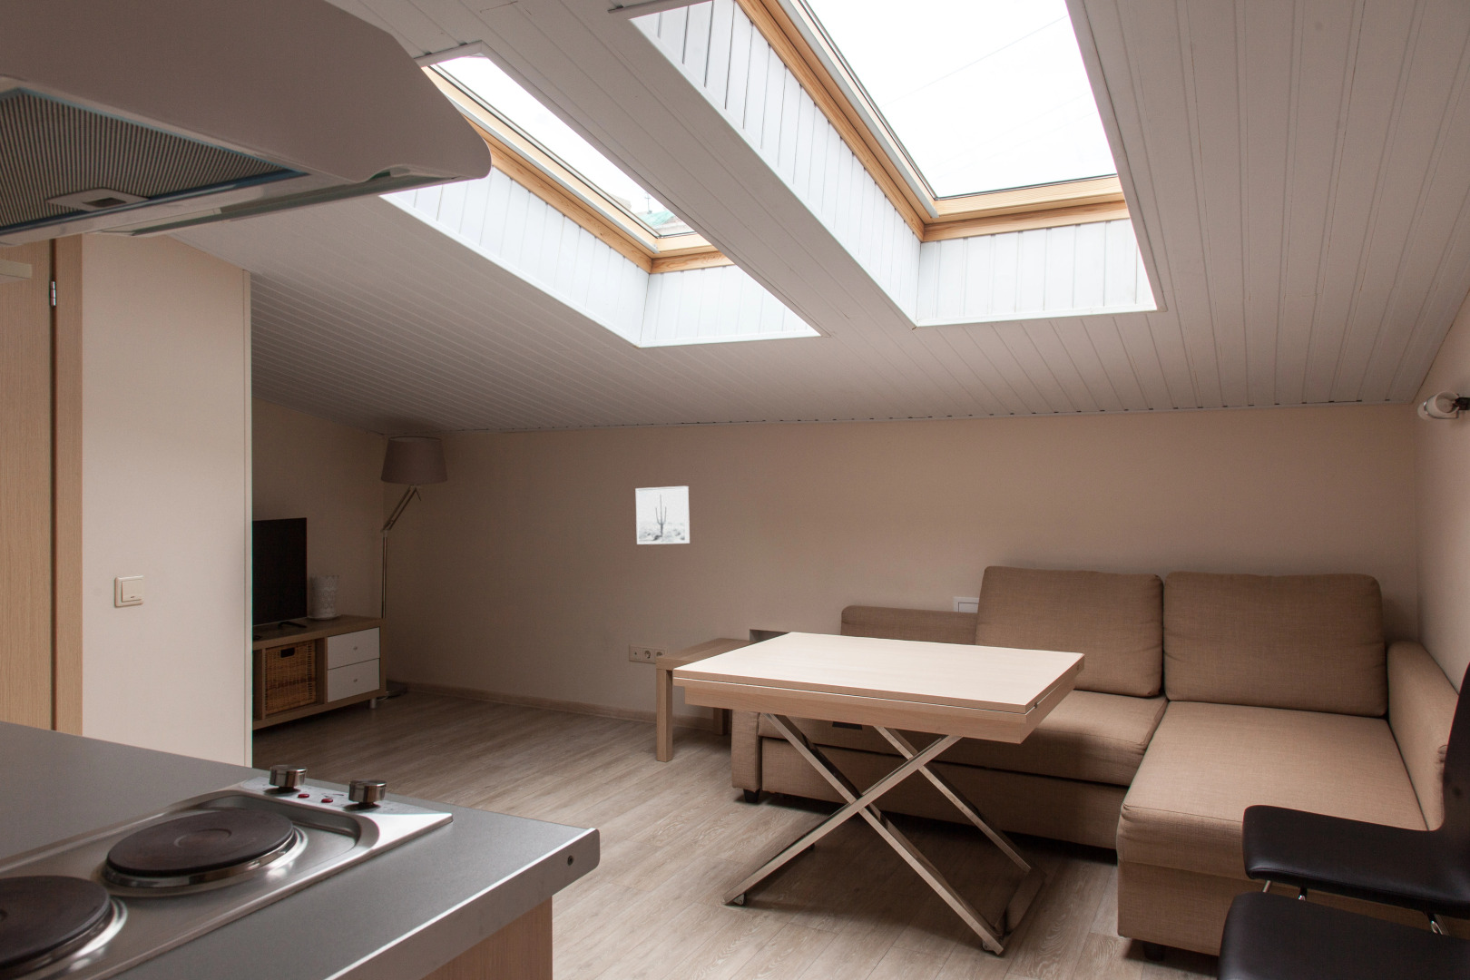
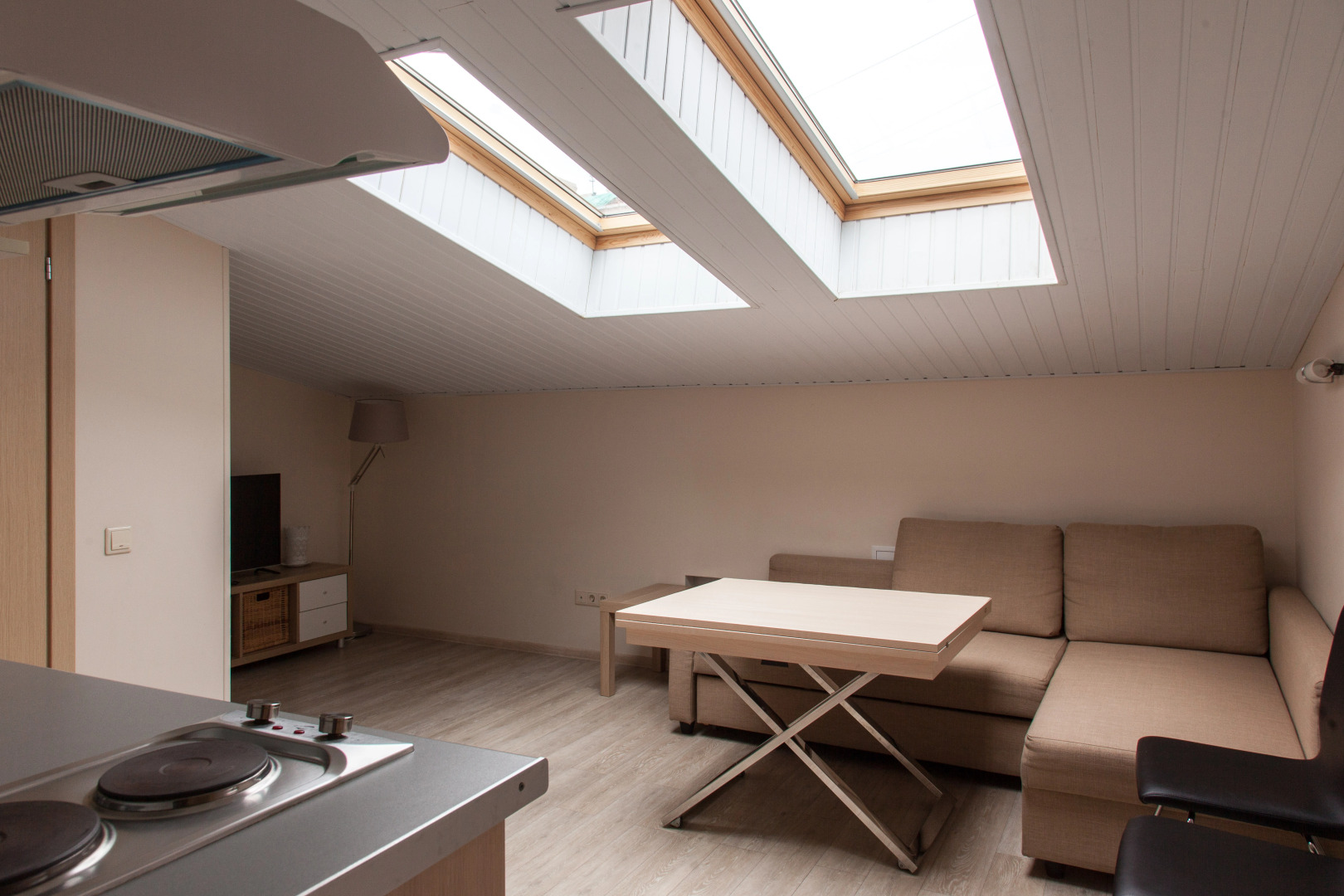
- wall art [635,486,690,546]
